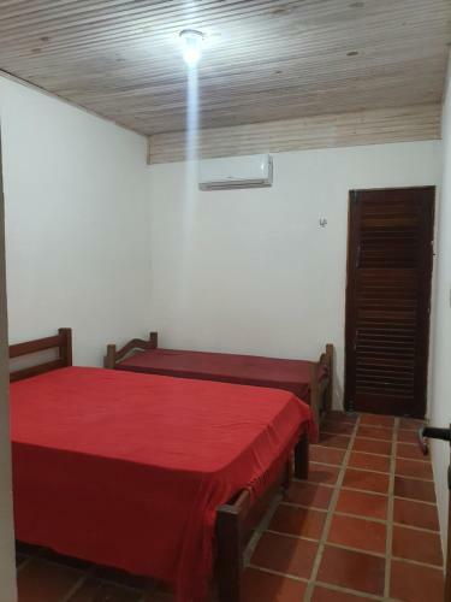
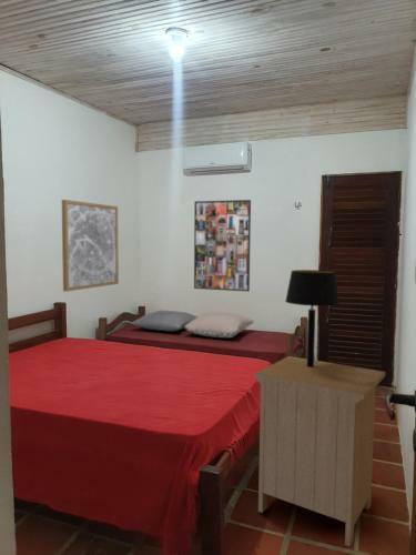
+ pillow [184,311,255,339]
+ table lamp [284,269,341,367]
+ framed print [193,199,252,293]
+ nightstand [254,355,386,547]
+ wall art [61,199,120,292]
+ pillow [130,310,199,333]
